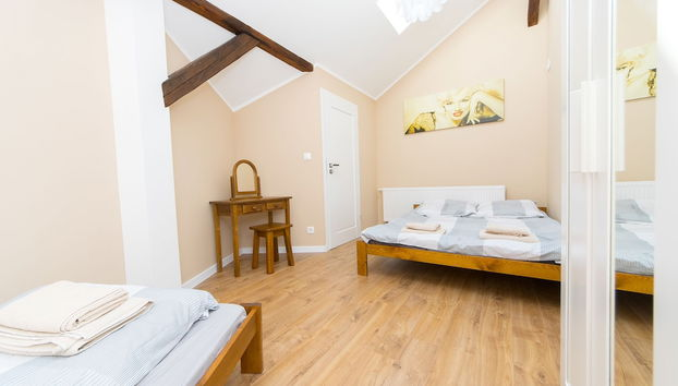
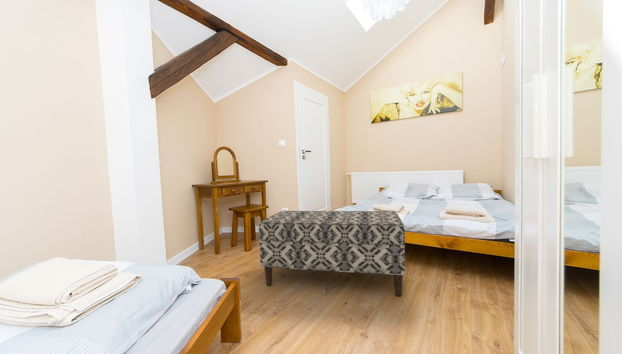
+ bench [258,210,406,297]
